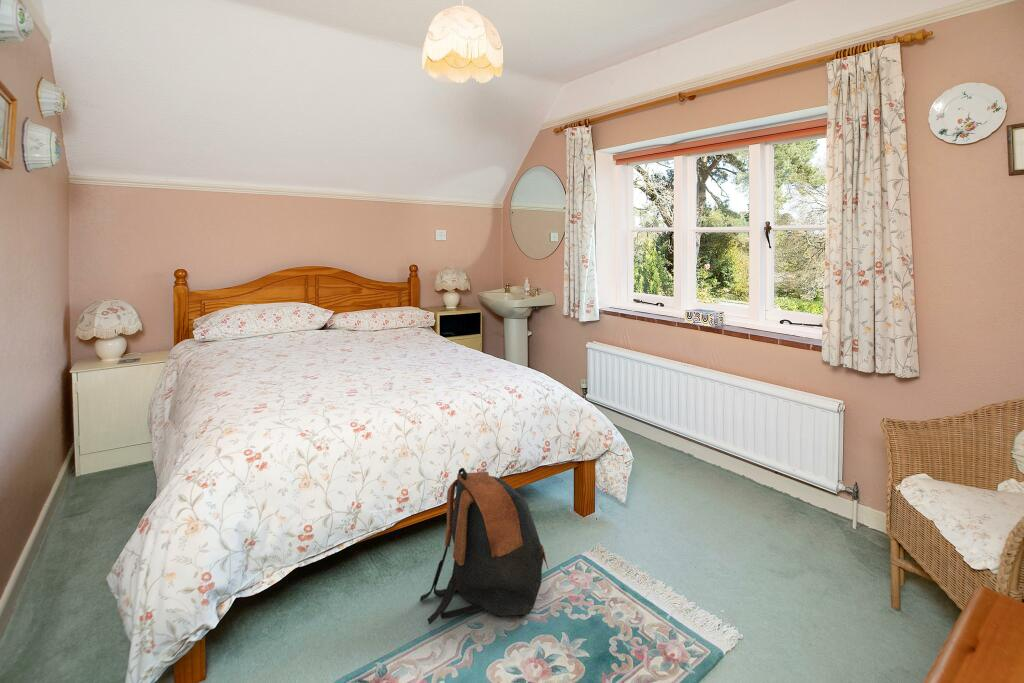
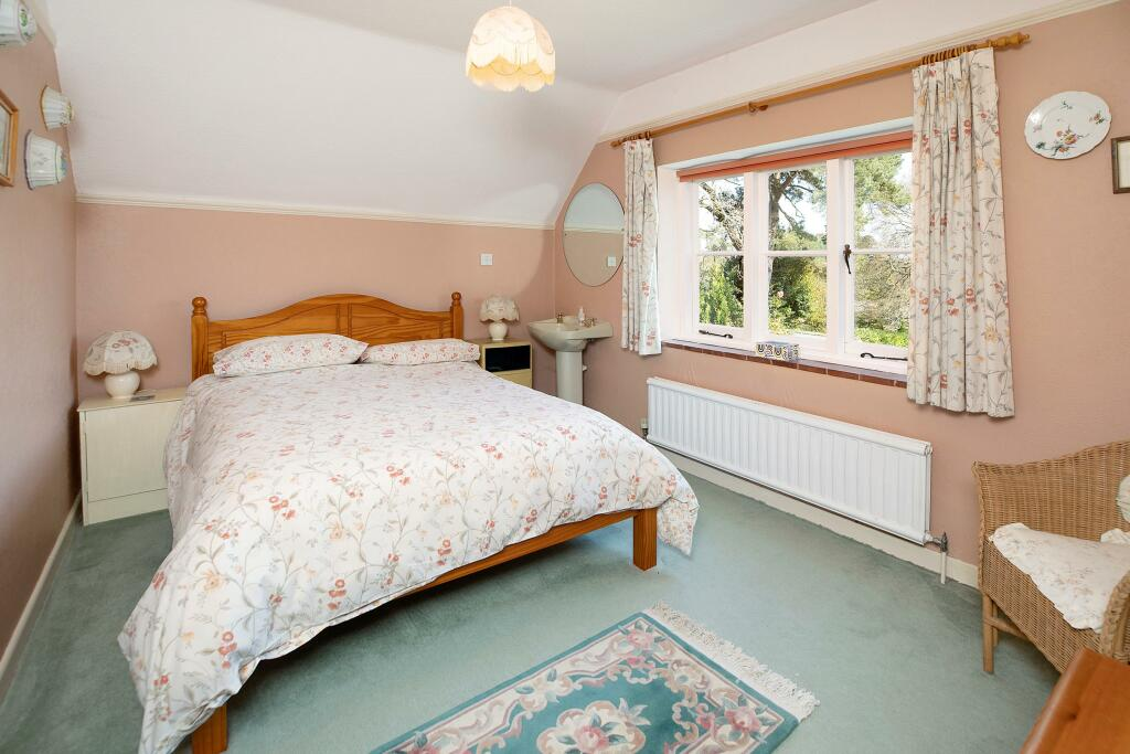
- backpack [419,467,549,626]
